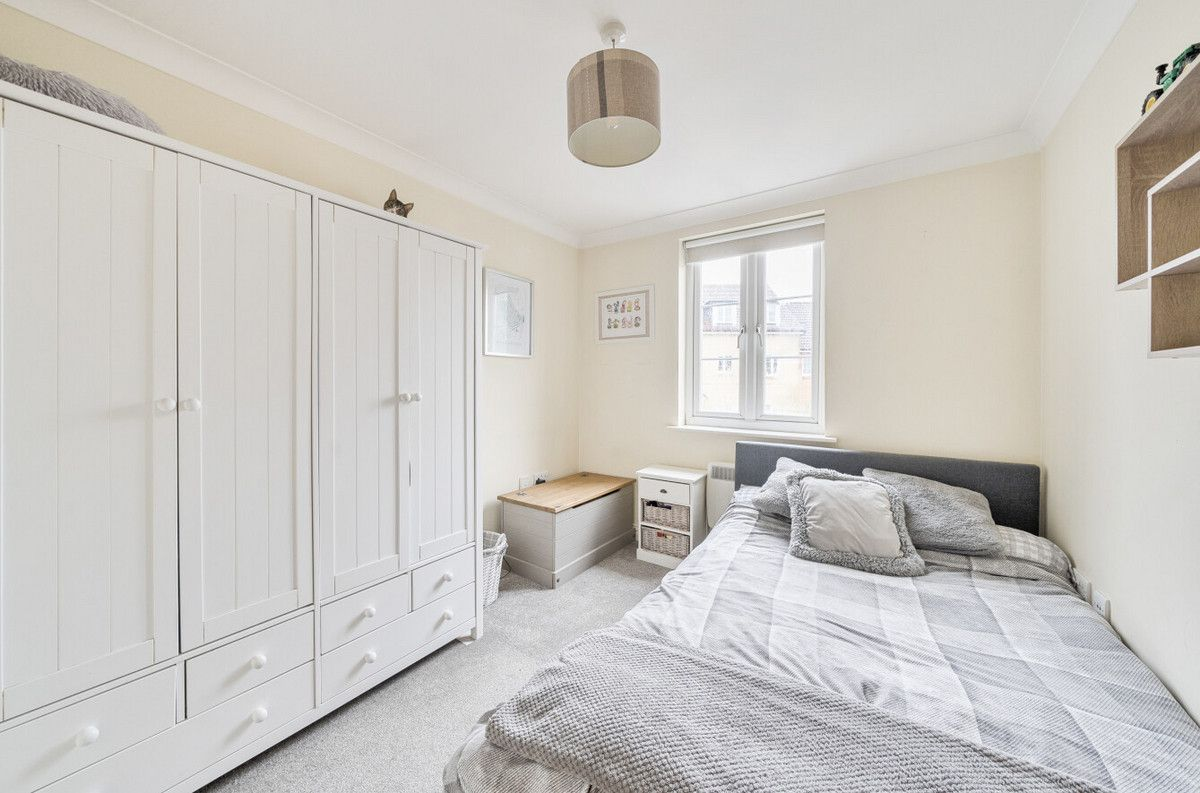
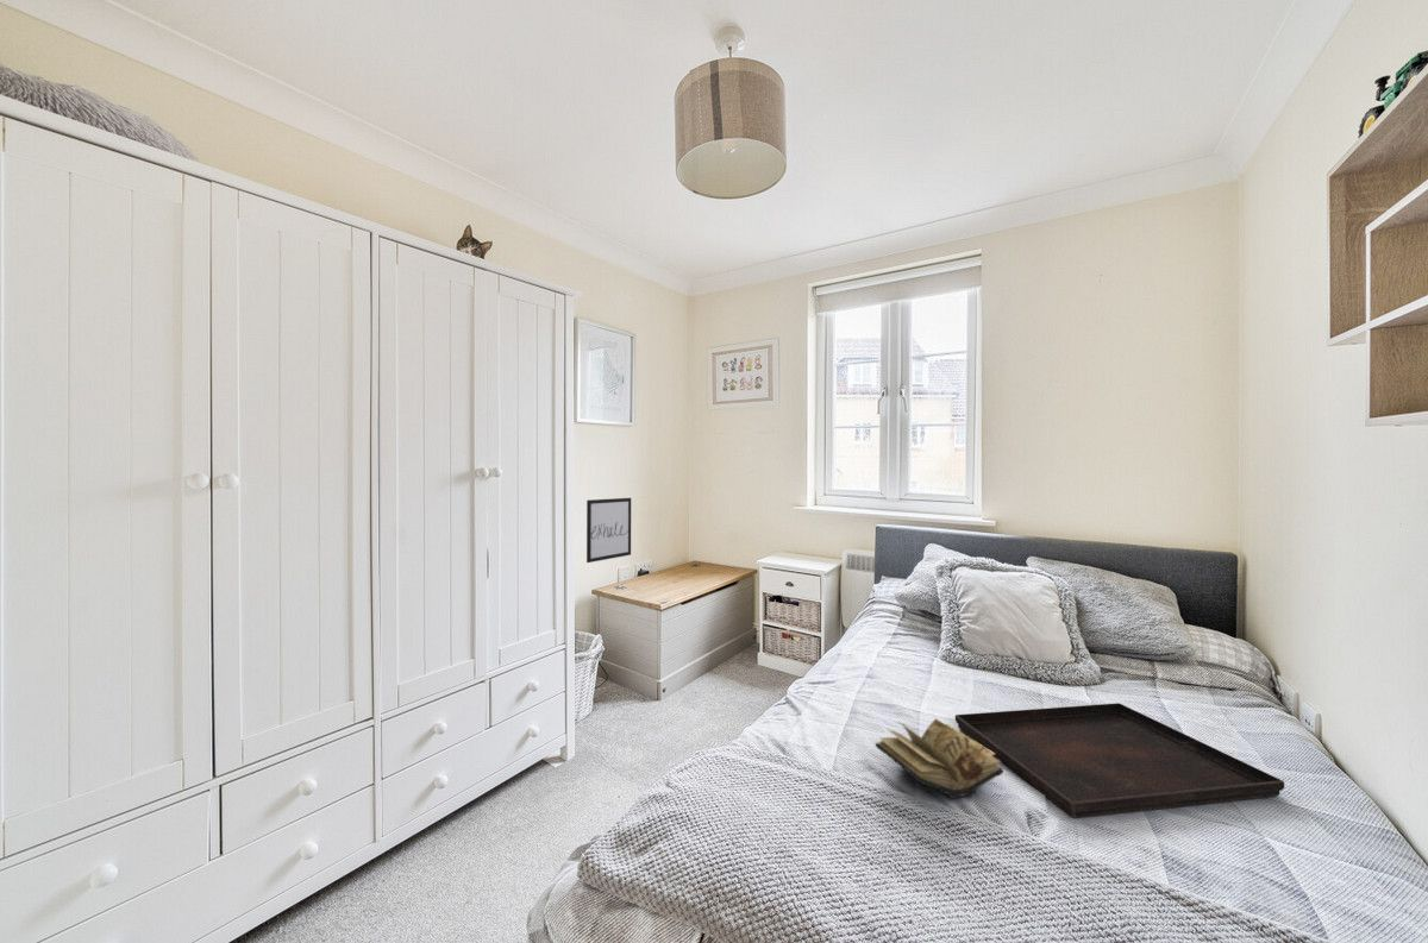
+ wall art [585,497,632,564]
+ book [875,717,1004,800]
+ serving tray [954,702,1285,819]
